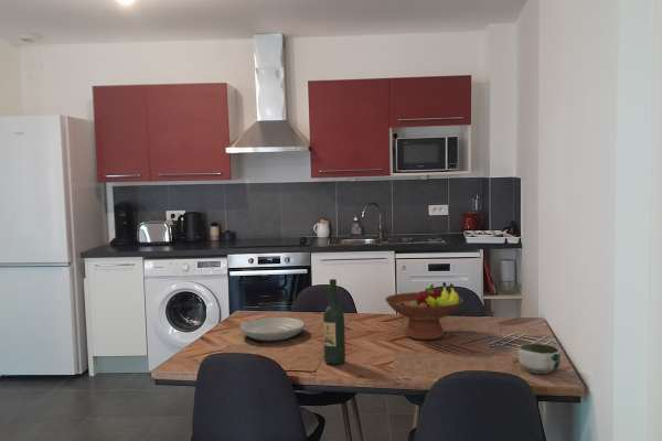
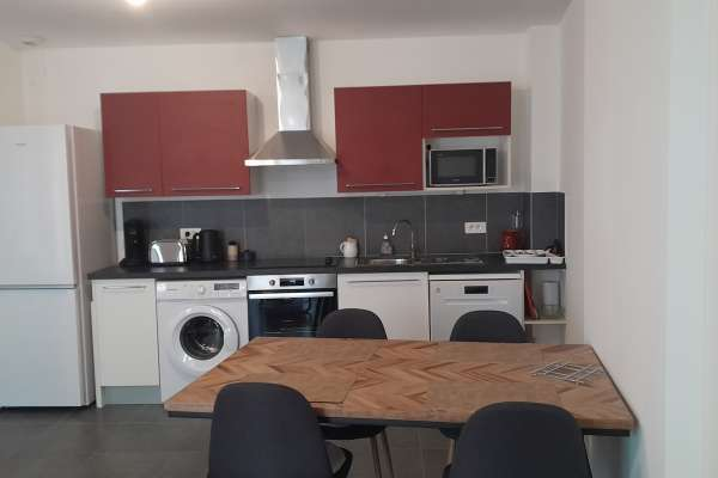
- bowl [516,343,562,375]
- fruit bowl [384,281,465,341]
- plate [238,316,307,342]
- wine bottle [322,278,346,366]
